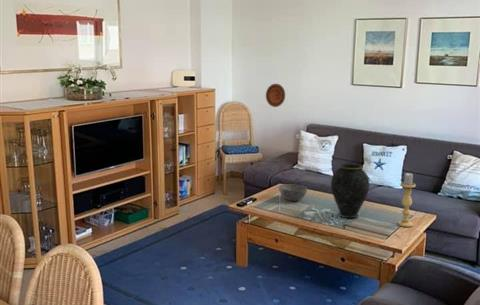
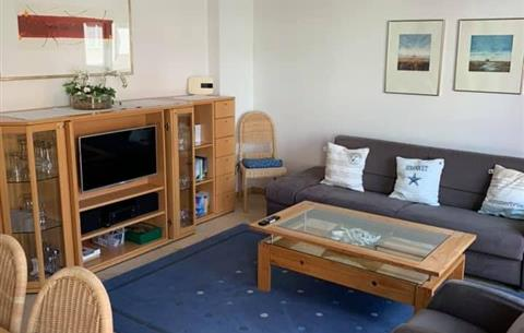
- vase [330,163,370,219]
- candle holder [397,172,416,228]
- decorative plate [265,83,286,108]
- bowl [278,183,308,202]
